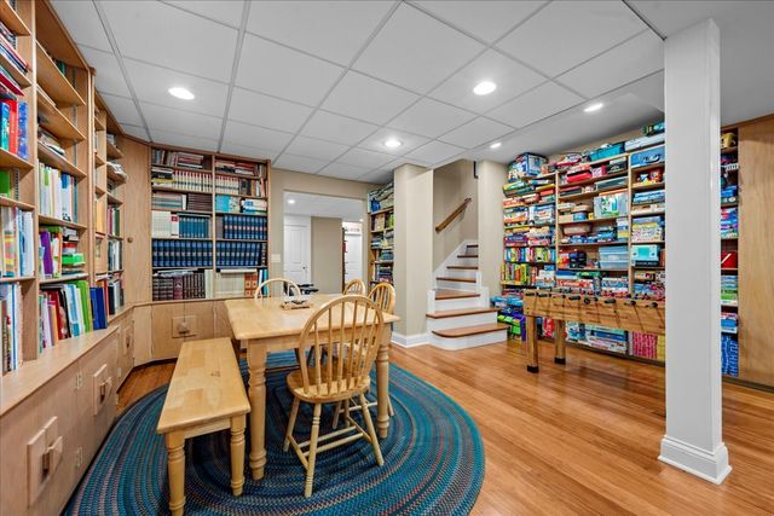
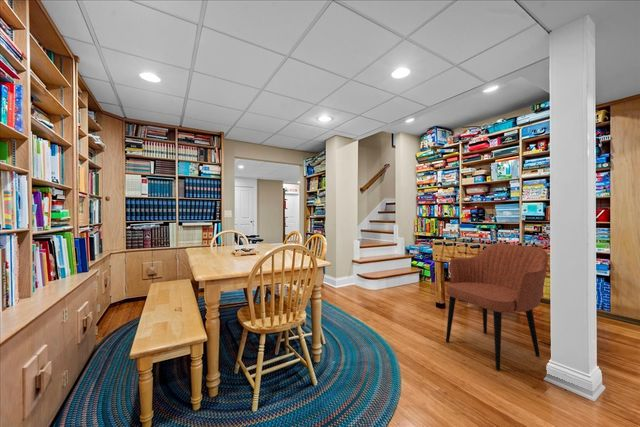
+ armchair [445,242,549,371]
